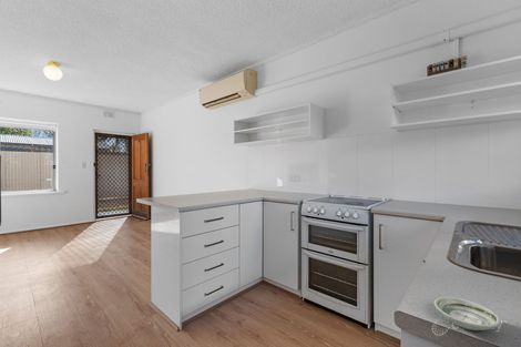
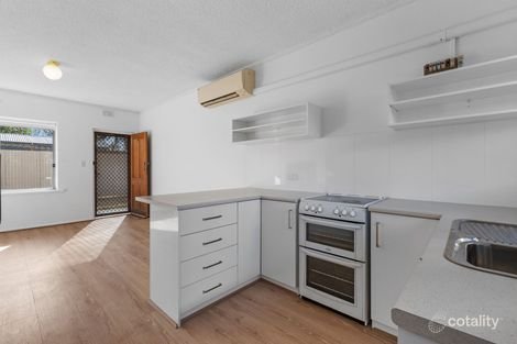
- saucer [433,296,501,331]
